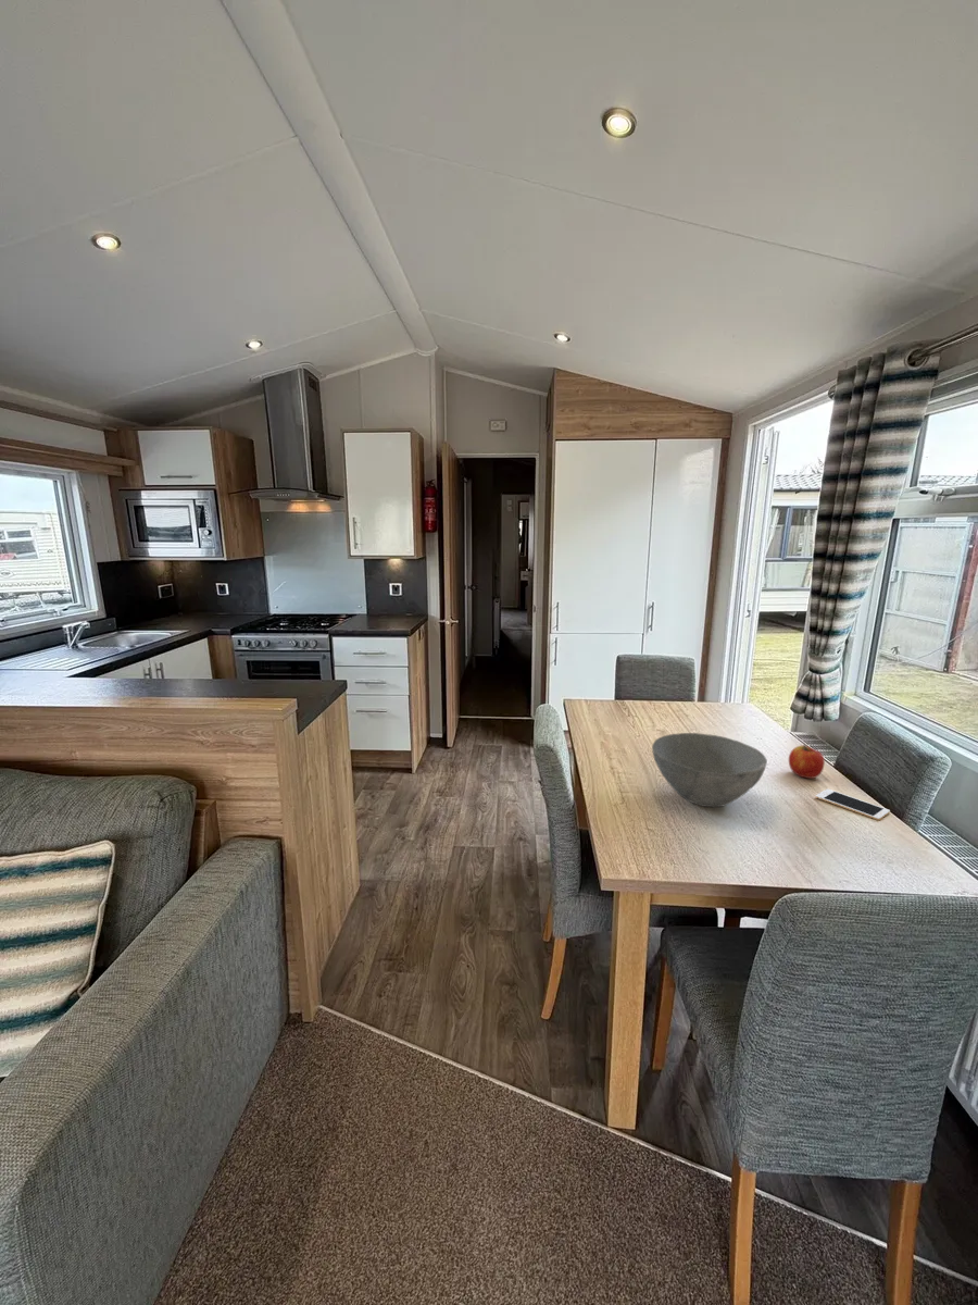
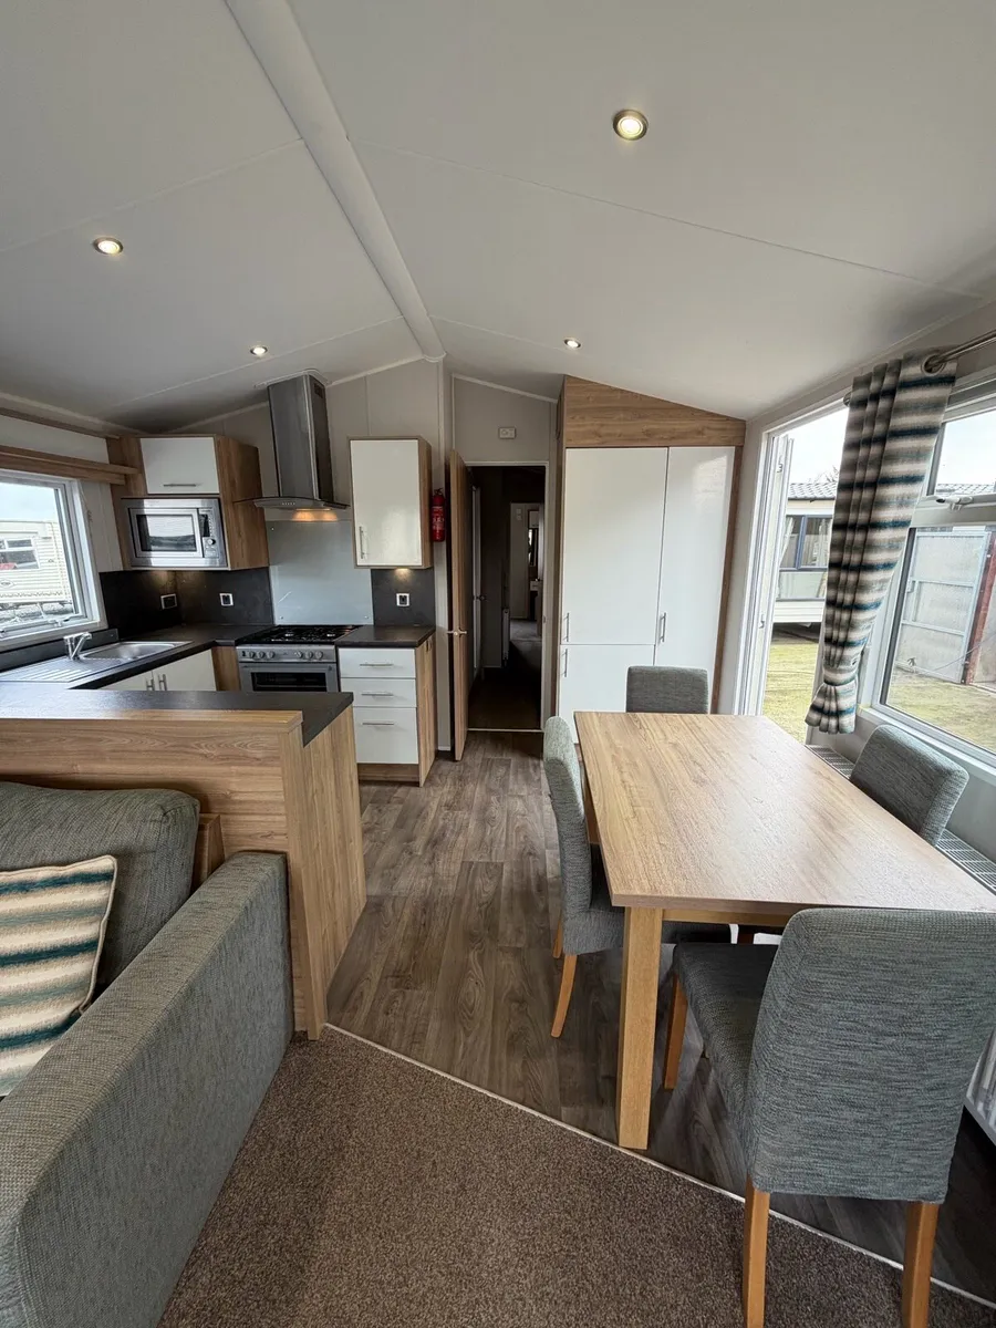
- apple [788,744,826,780]
- cell phone [815,788,891,821]
- bowl [651,732,768,808]
